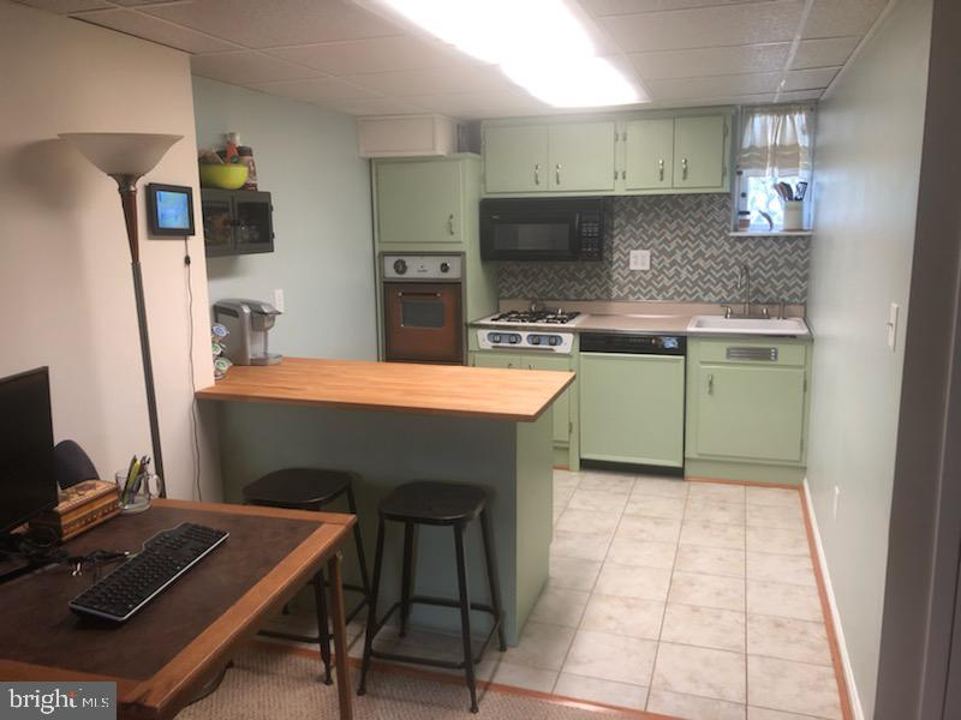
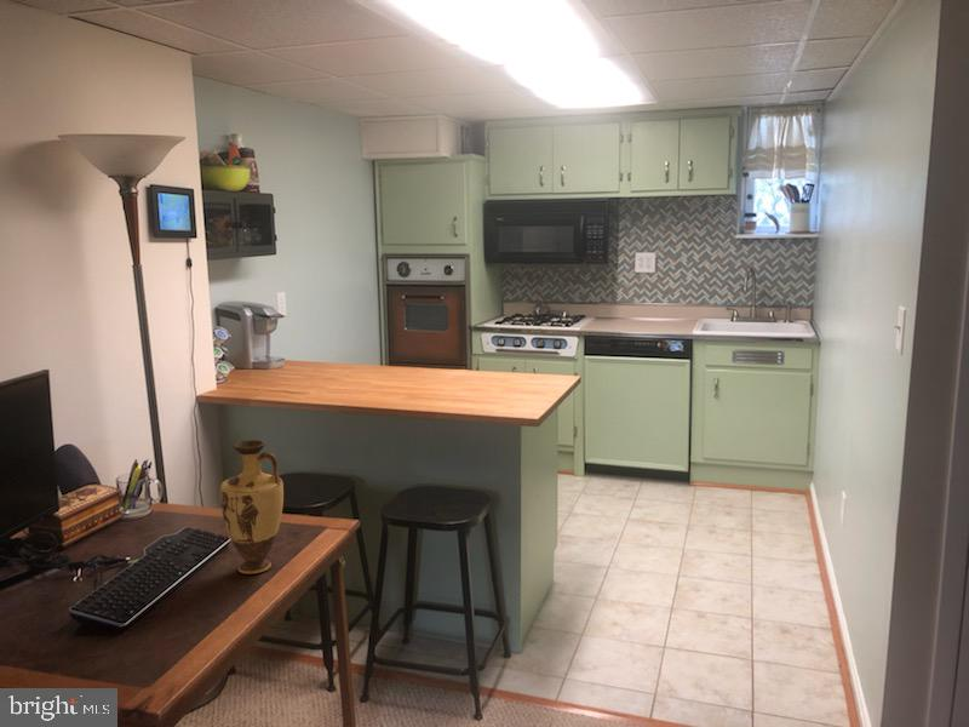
+ vase [219,439,285,576]
